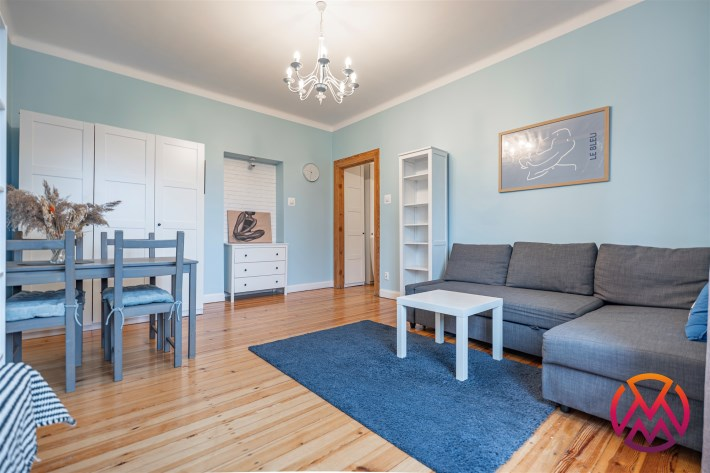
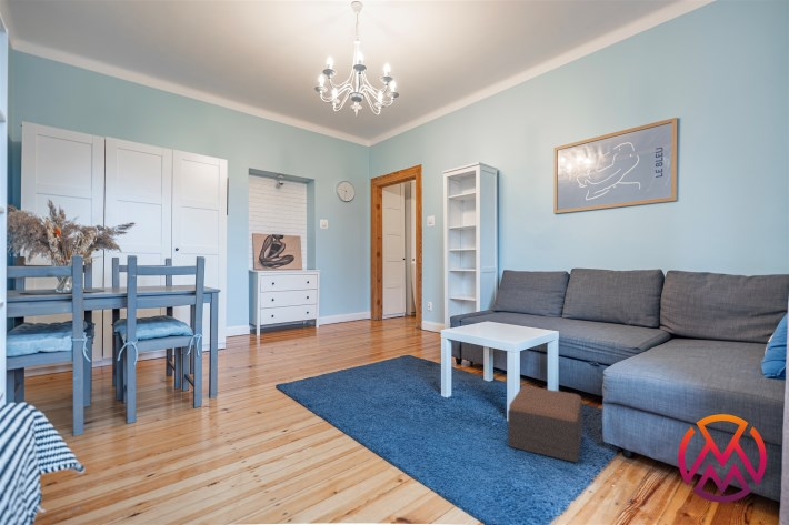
+ footstool [507,385,583,464]
